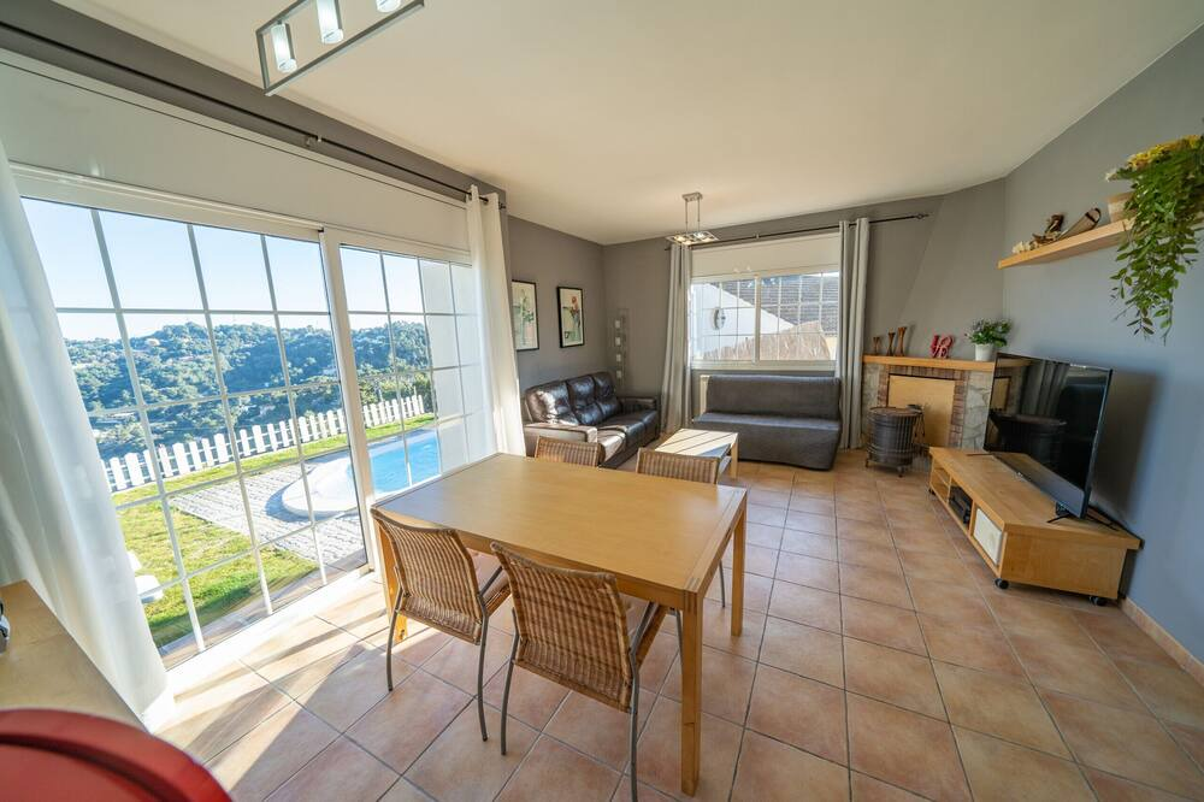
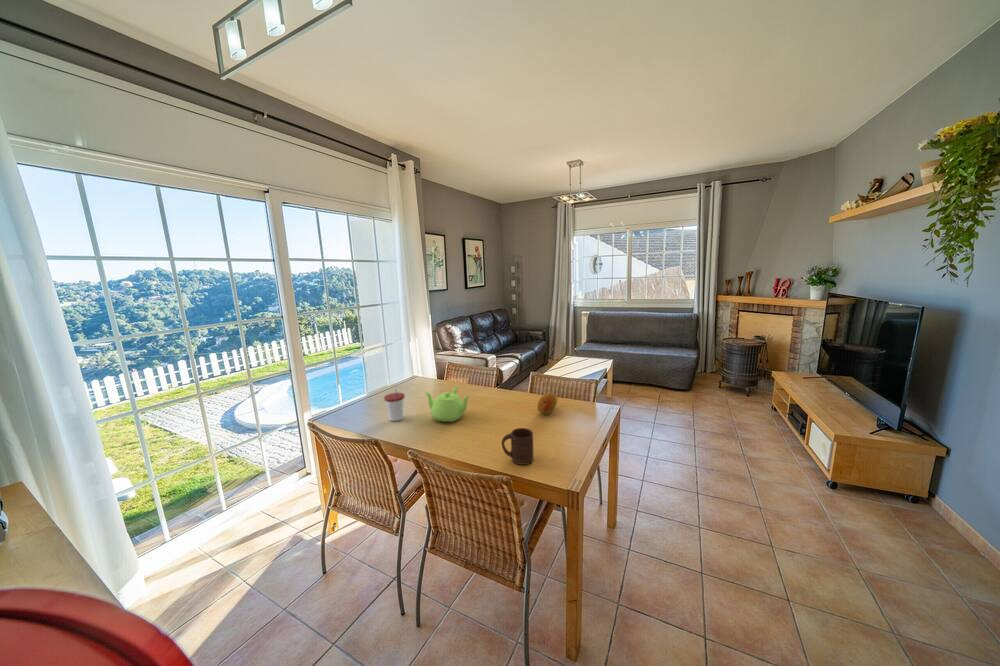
+ fruit [536,392,558,415]
+ cup [383,389,406,422]
+ teapot [423,385,471,423]
+ cup [501,427,534,465]
